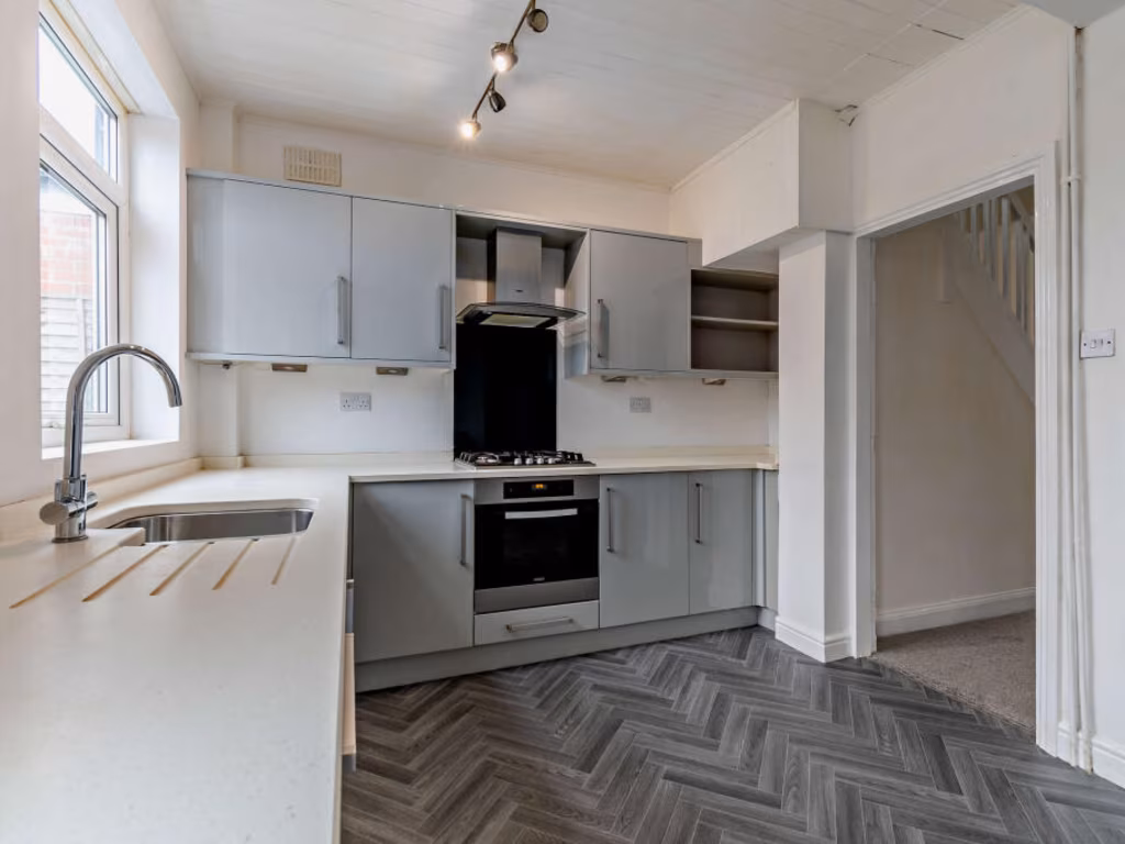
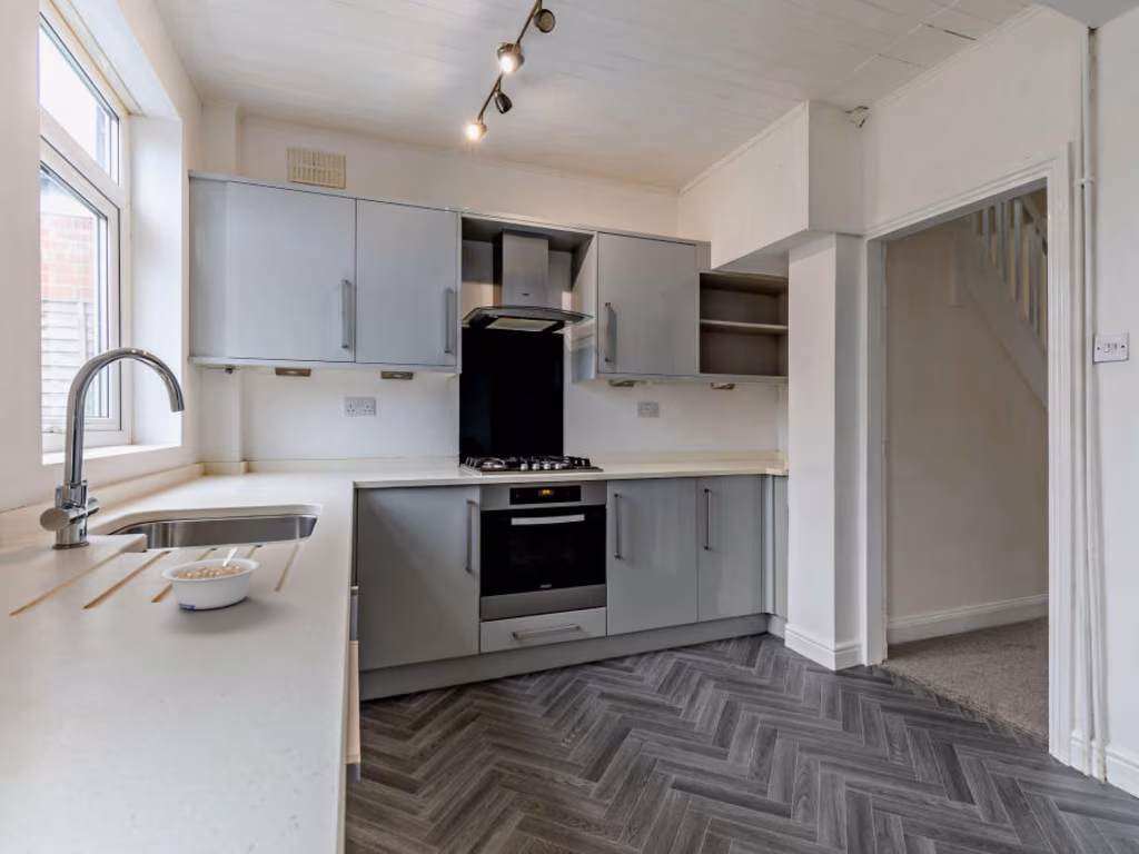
+ legume [161,547,261,610]
